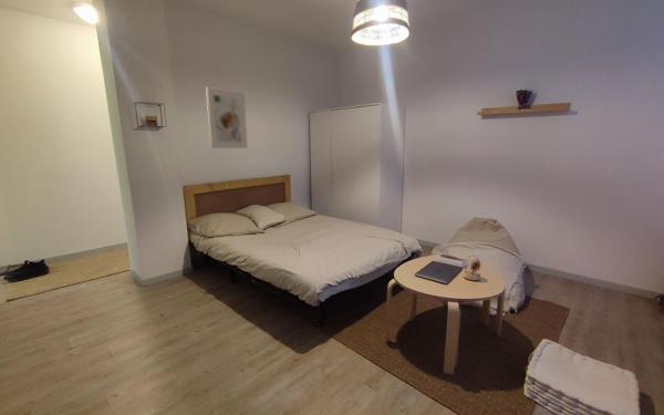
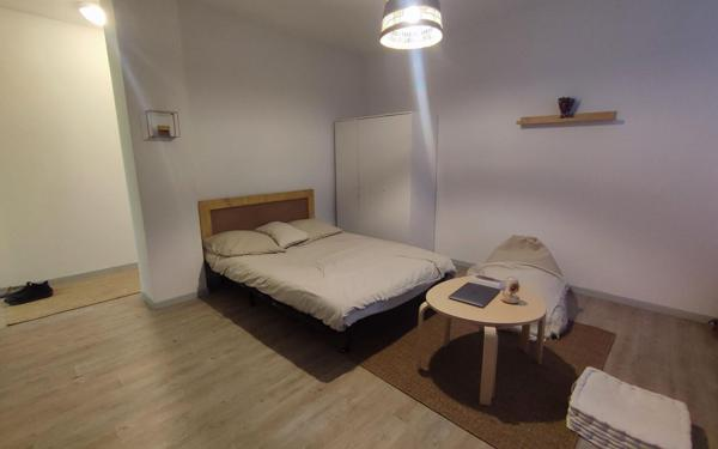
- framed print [205,86,249,149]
